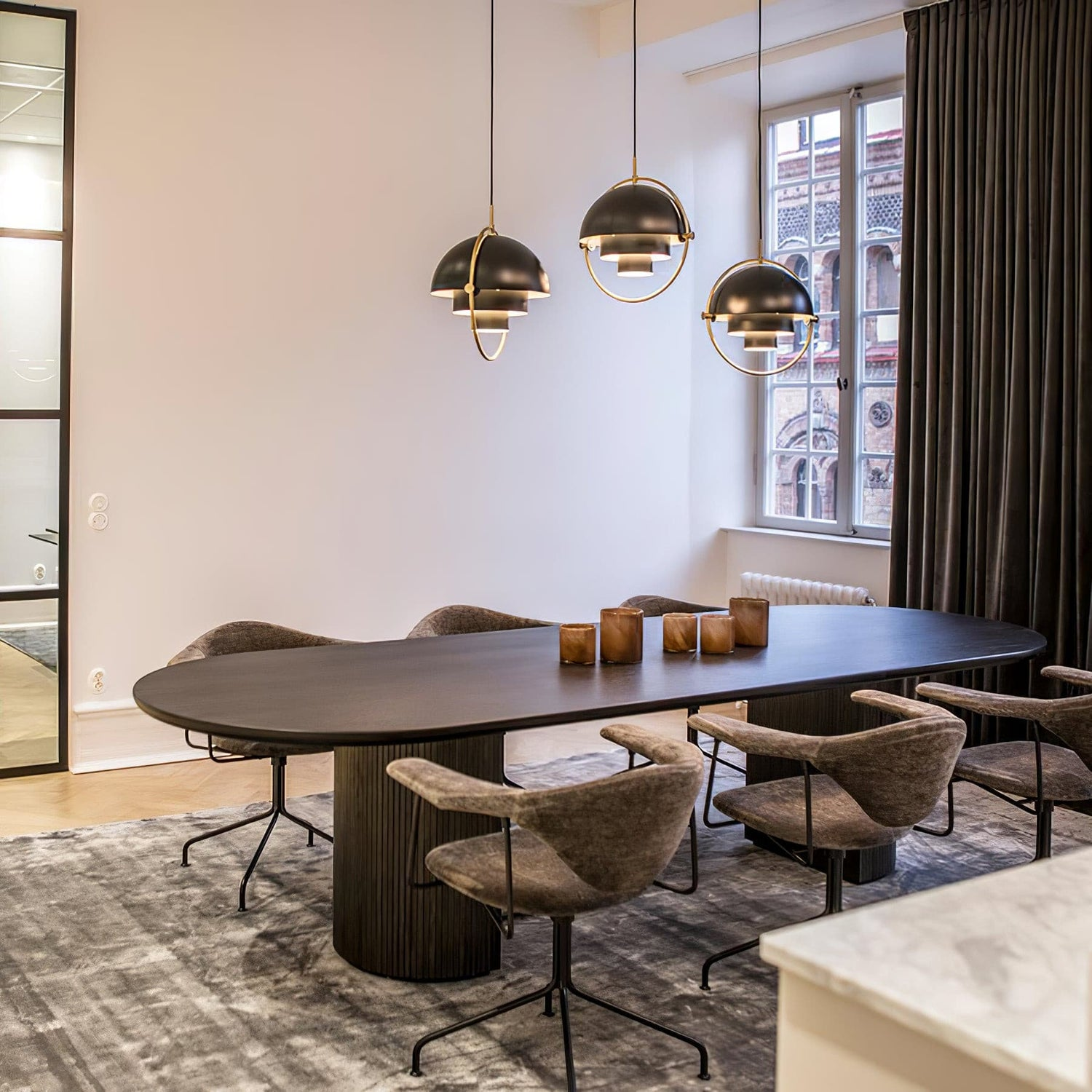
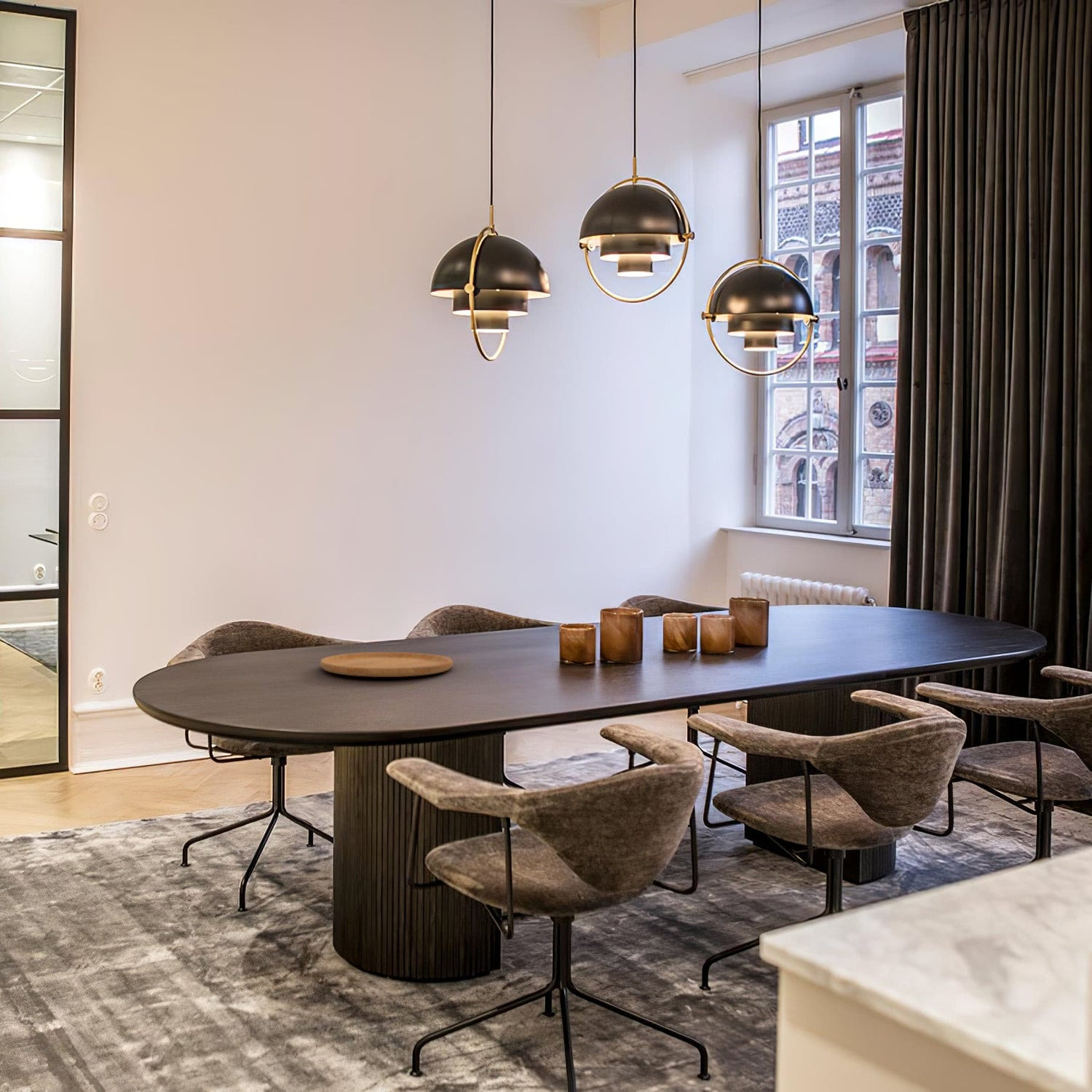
+ cutting board [320,652,454,678]
